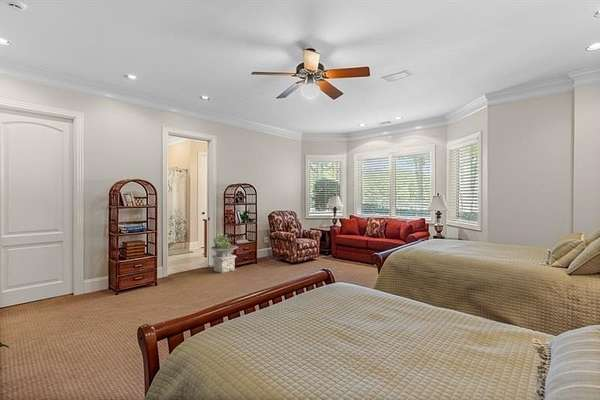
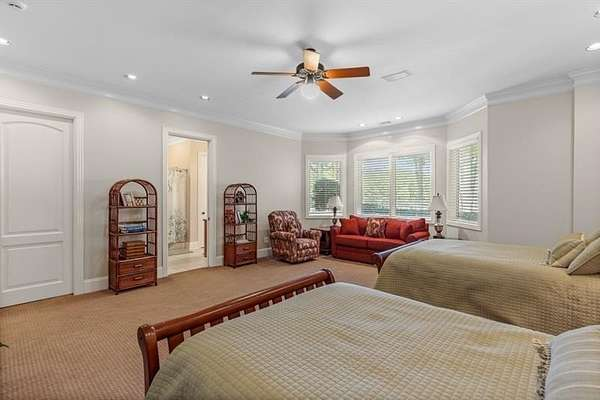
- planter [210,233,239,274]
